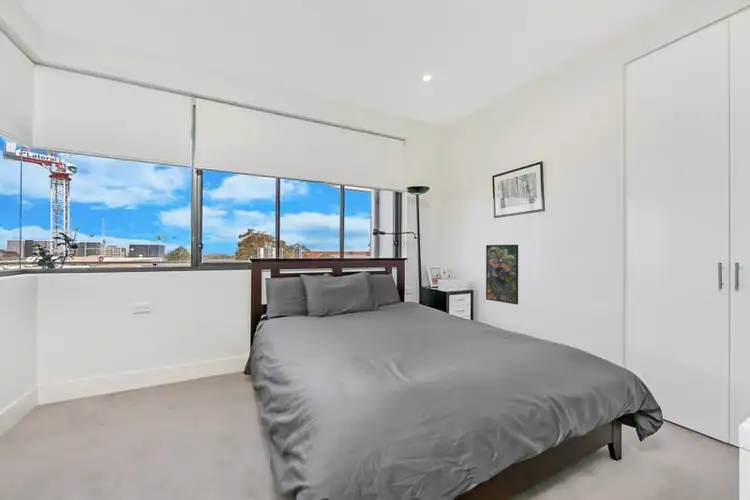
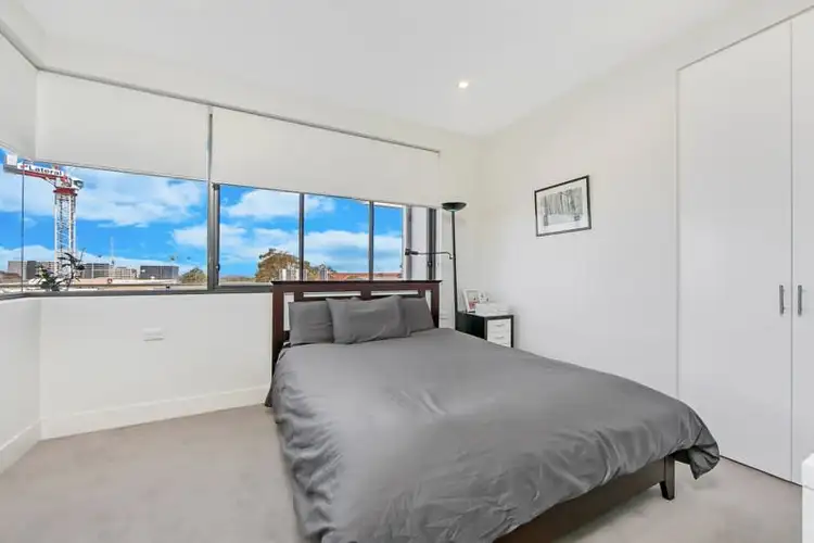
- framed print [485,244,519,305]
